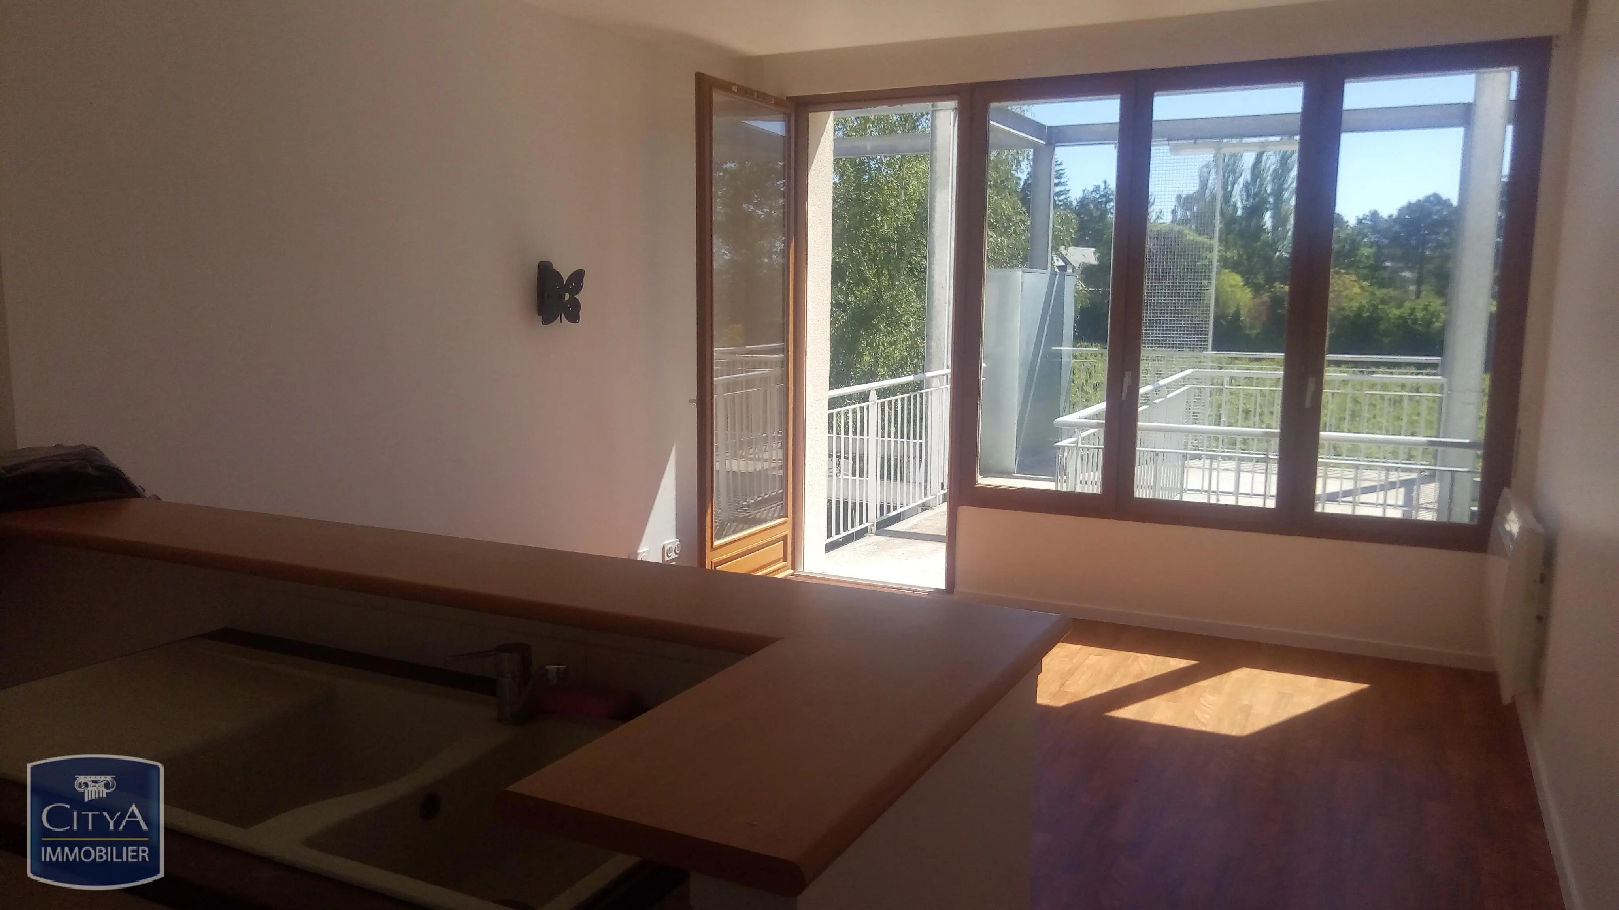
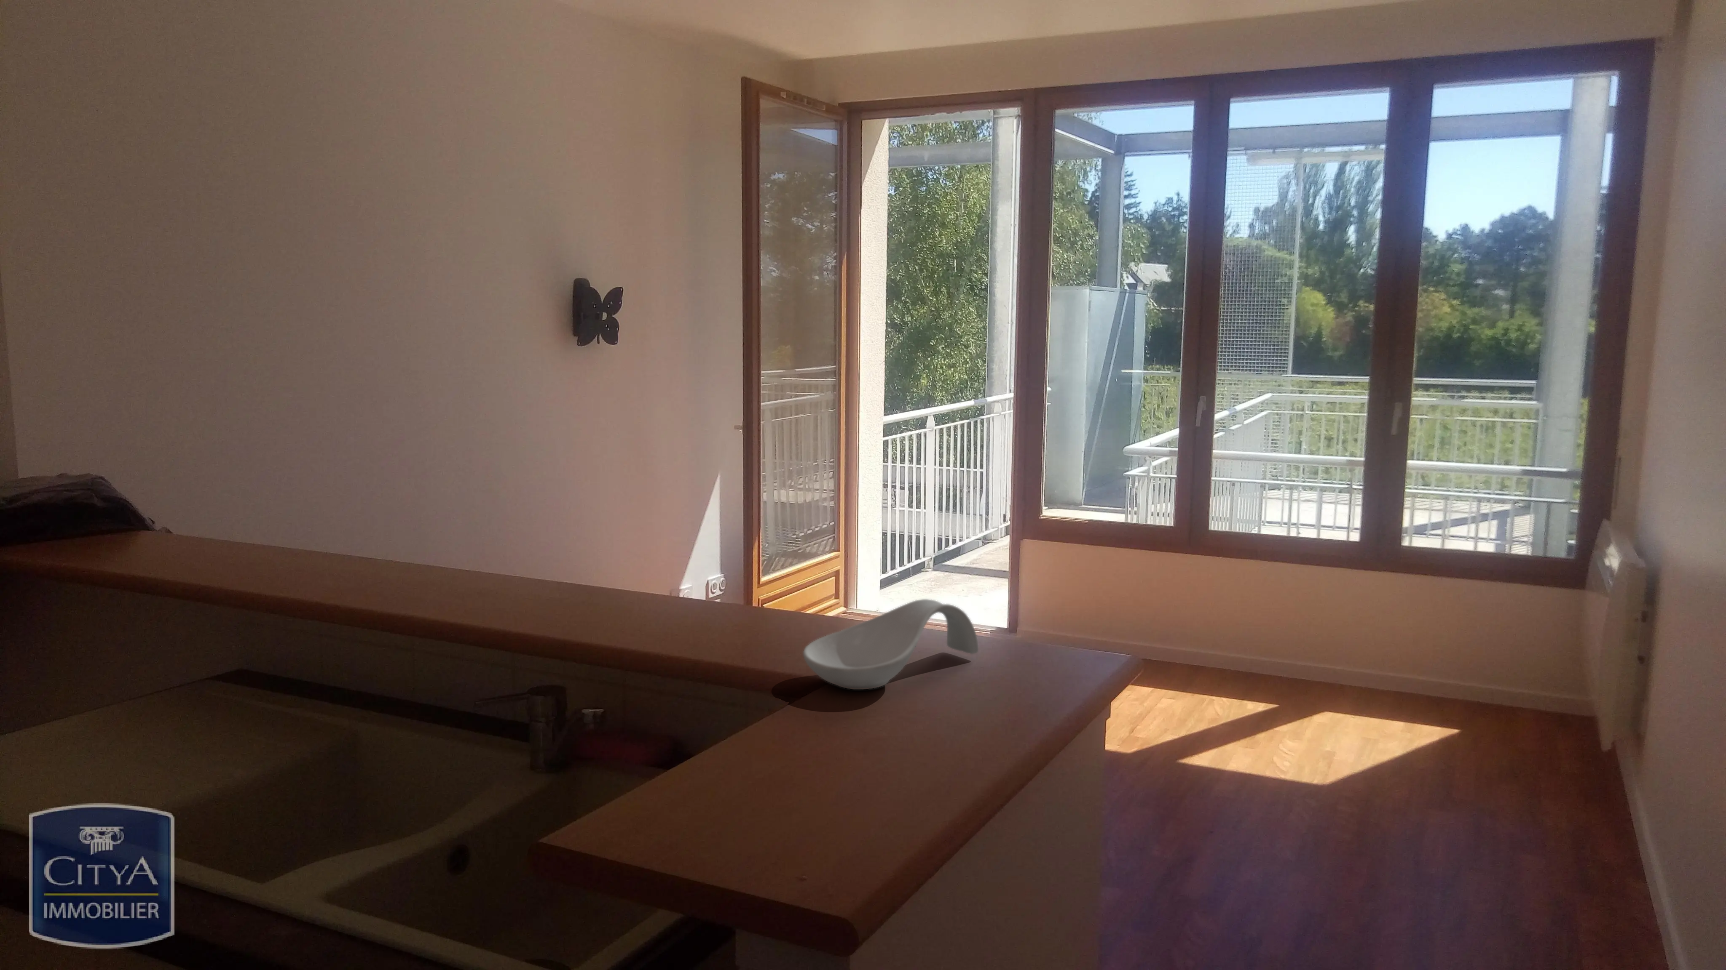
+ spoon rest [803,598,979,690]
